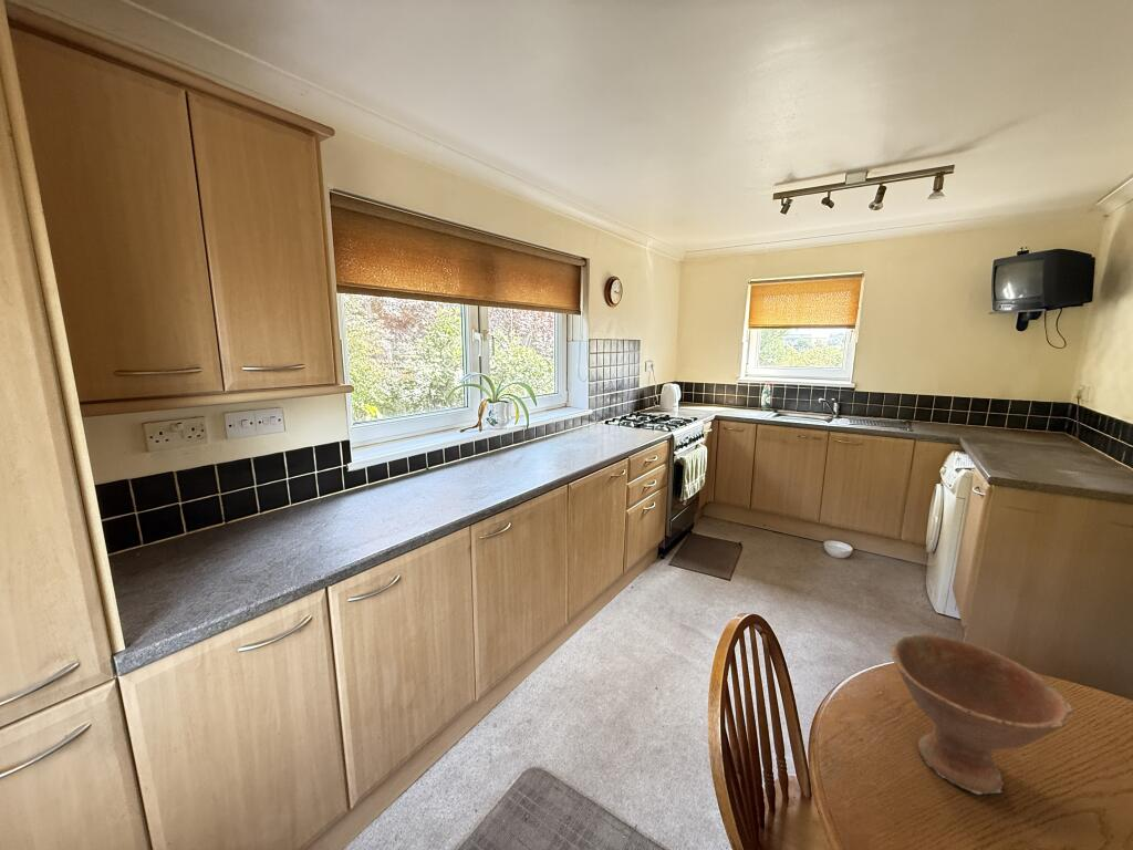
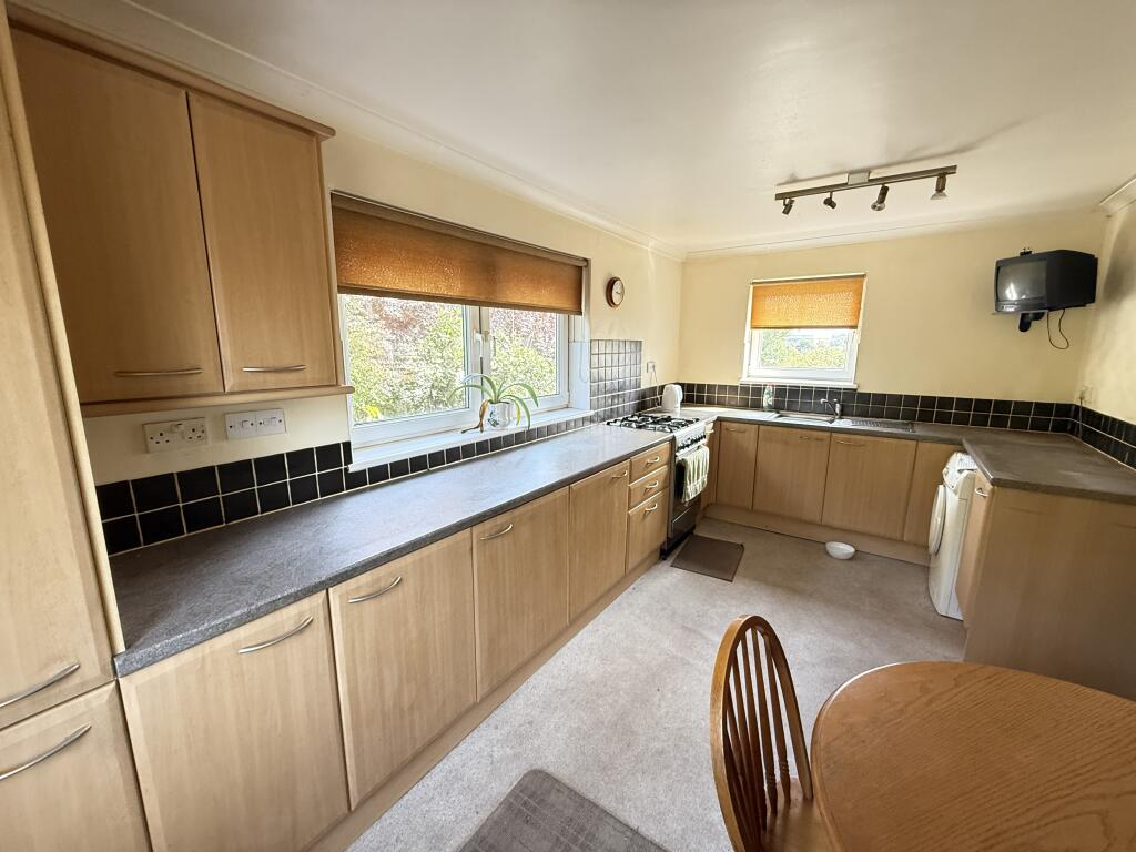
- bowl [891,633,1074,796]
